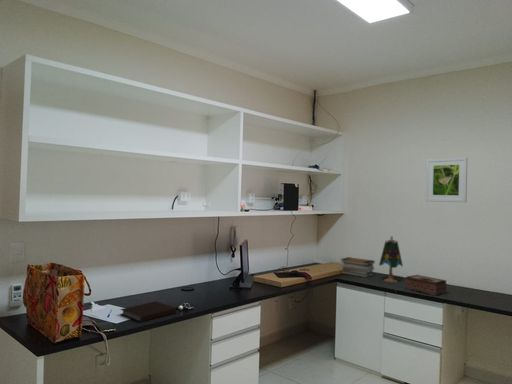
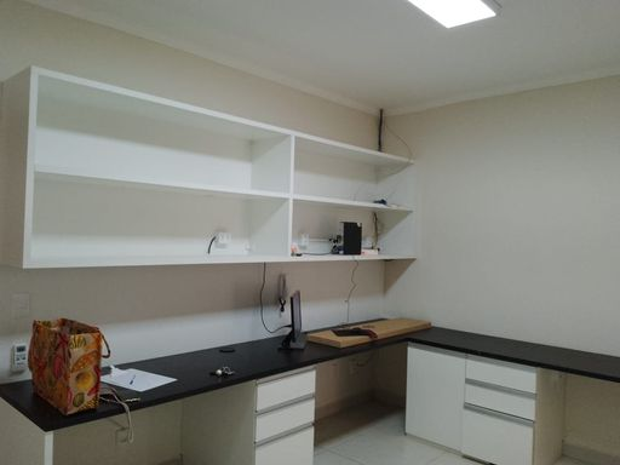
- table lamp [378,235,404,284]
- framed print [425,157,468,203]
- book stack [340,256,376,278]
- notebook [119,300,177,323]
- tissue box [404,274,448,297]
